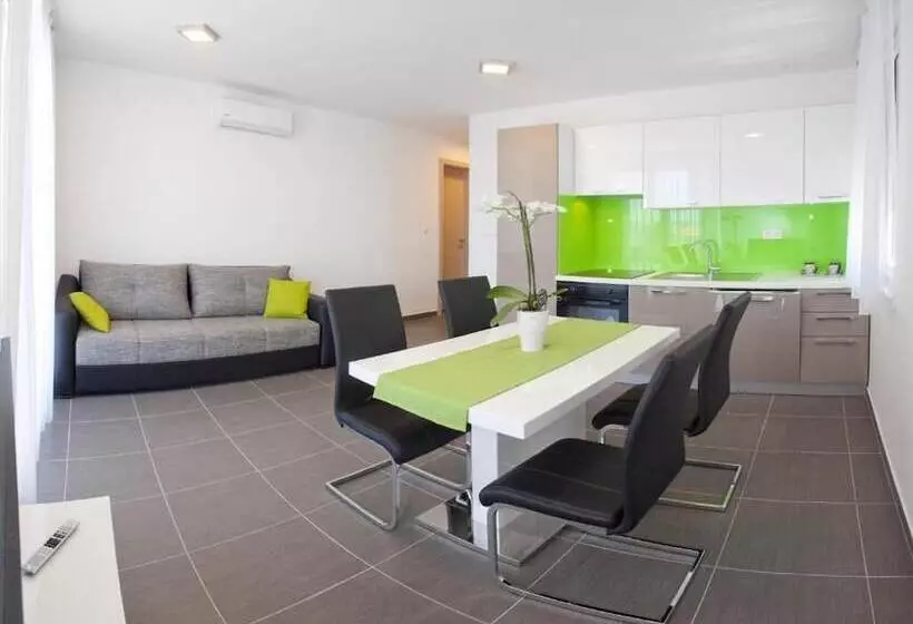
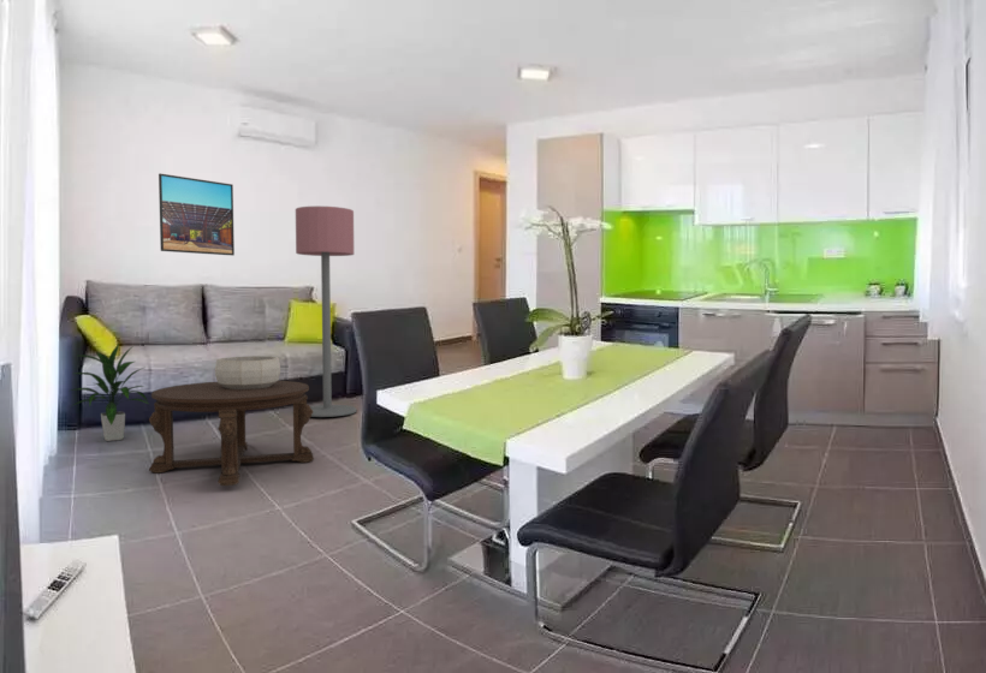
+ floor lamp [295,206,358,418]
+ indoor plant [69,343,149,442]
+ coffee table [148,380,315,487]
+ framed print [158,172,236,257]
+ decorative bowl [214,355,281,389]
